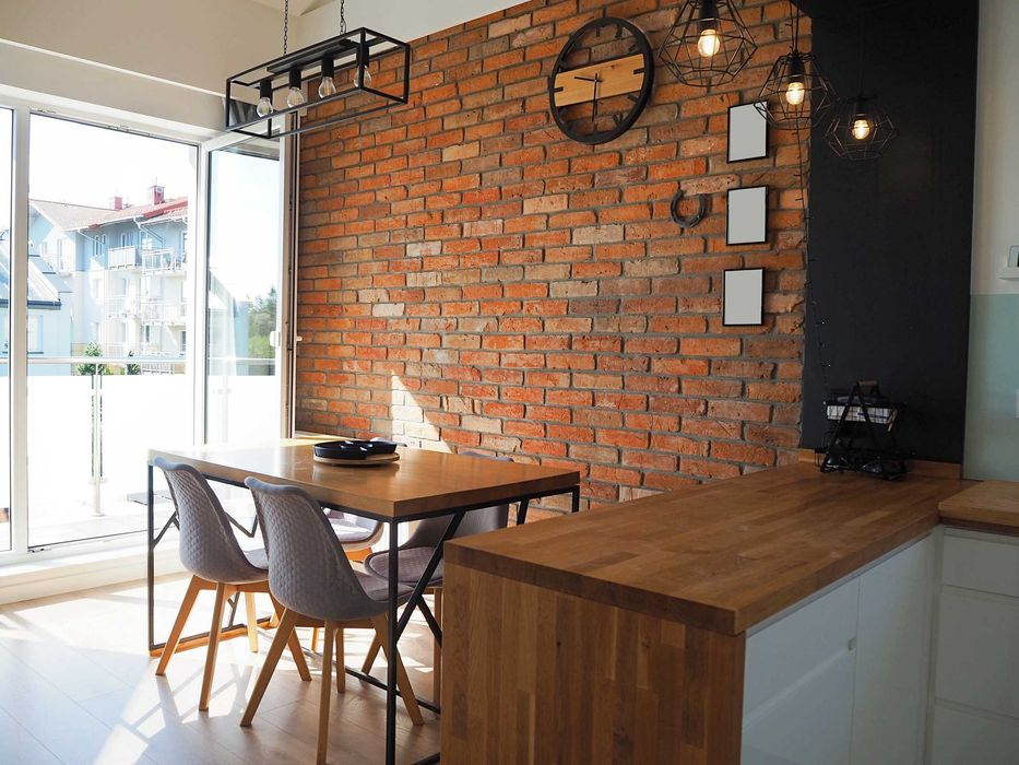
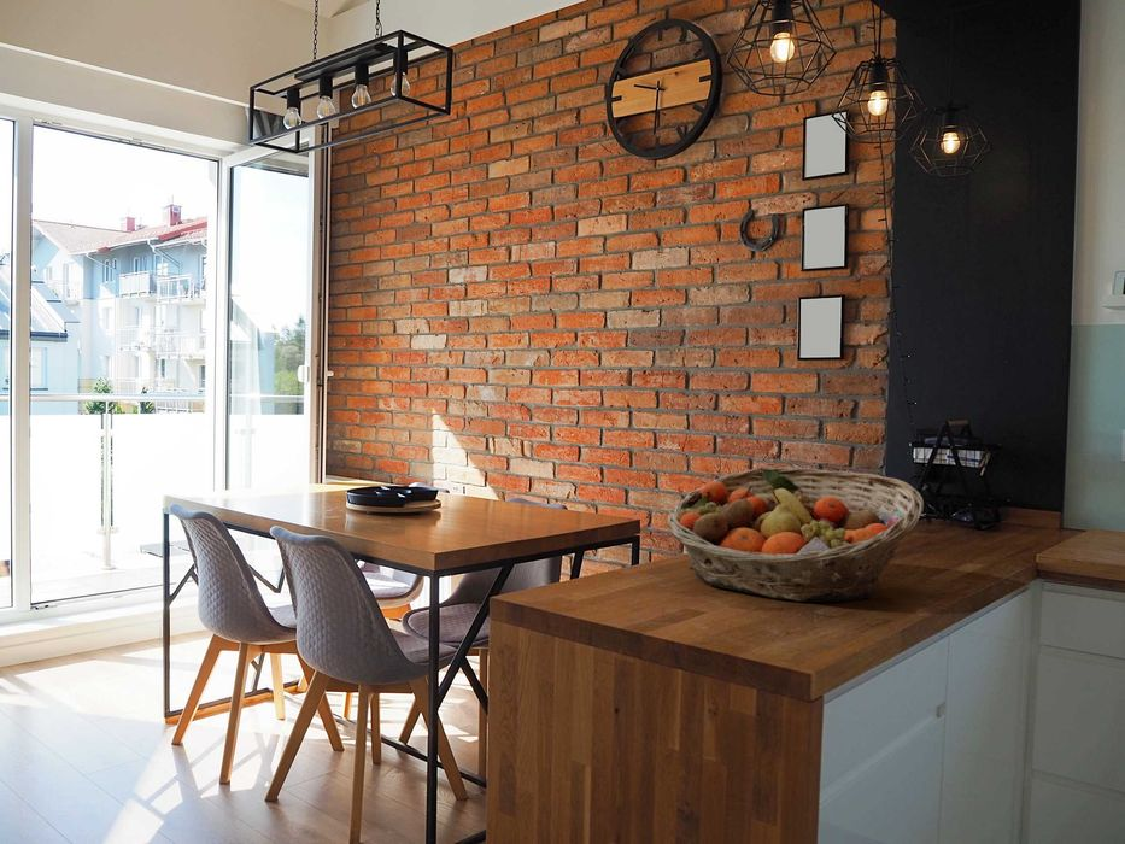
+ fruit basket [666,467,925,603]
